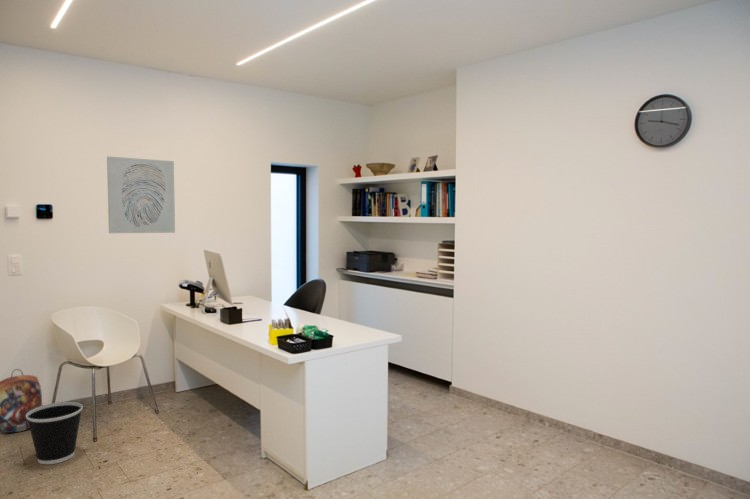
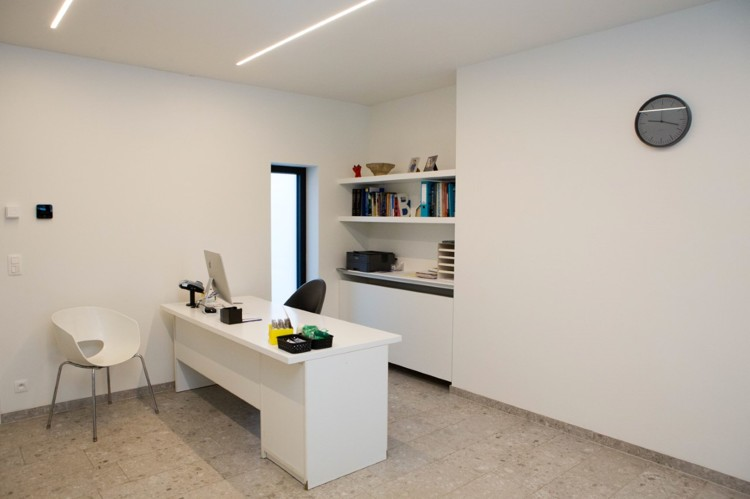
- wall art [106,155,176,234]
- backpack [0,368,43,434]
- wastebasket [26,401,84,465]
